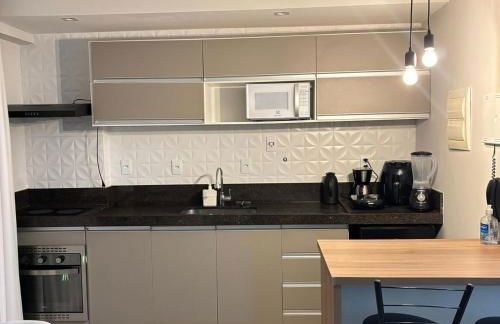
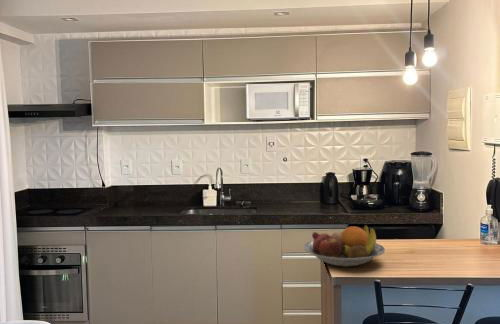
+ fruit bowl [302,224,386,268]
